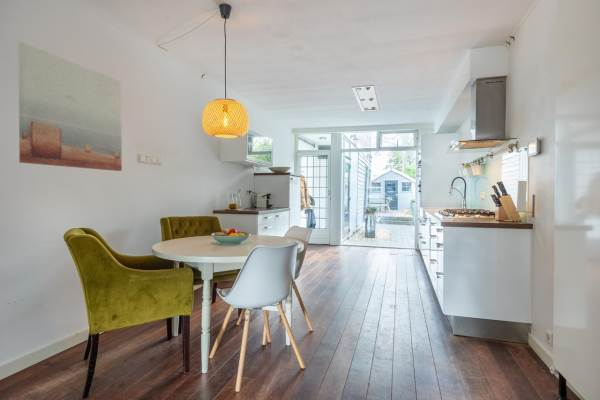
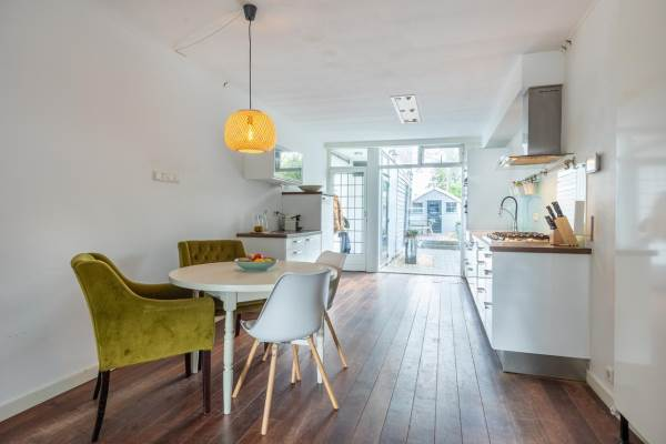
- wall art [17,41,123,172]
